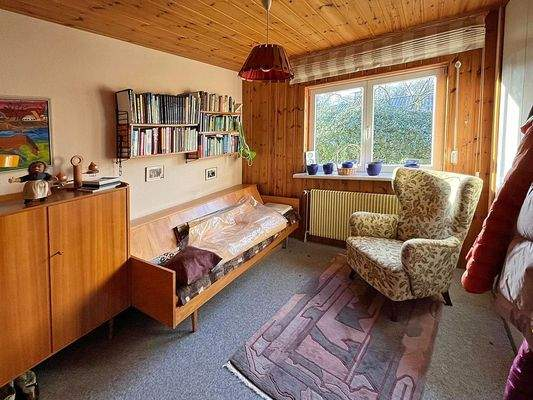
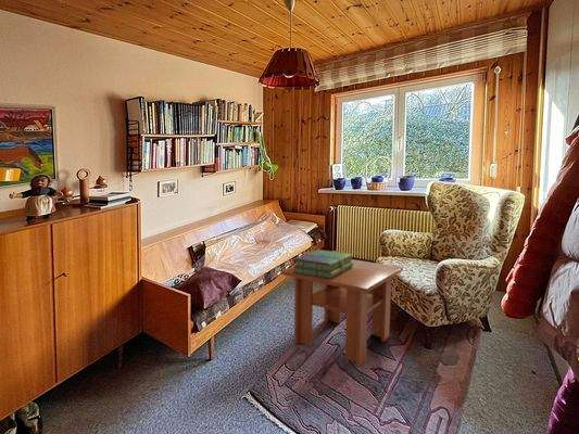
+ coffee table [281,258,404,368]
+ stack of books [292,248,353,279]
